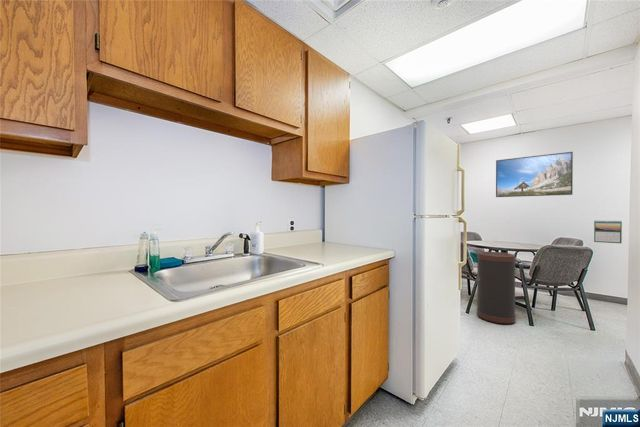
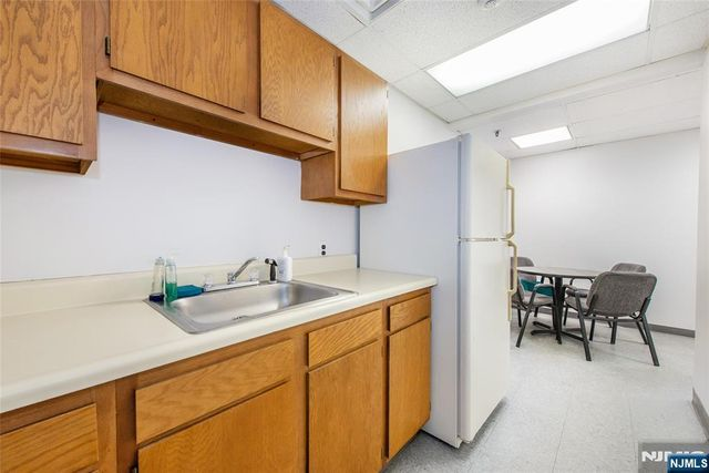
- calendar [593,219,623,244]
- trash can [476,251,517,324]
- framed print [495,151,574,198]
